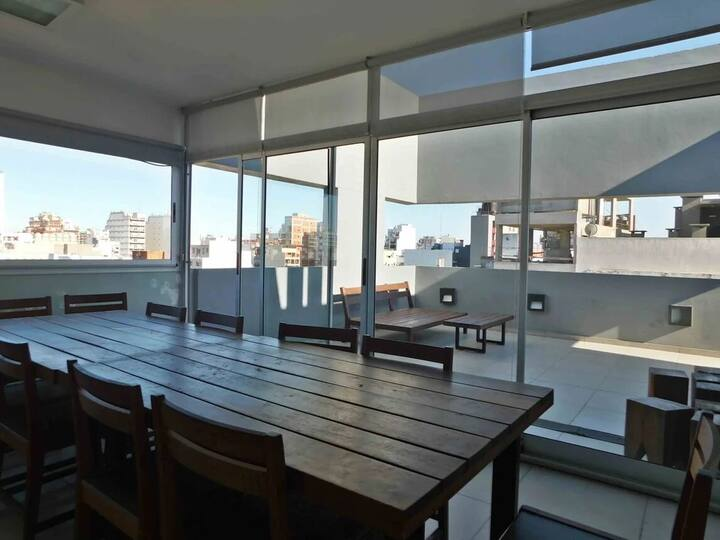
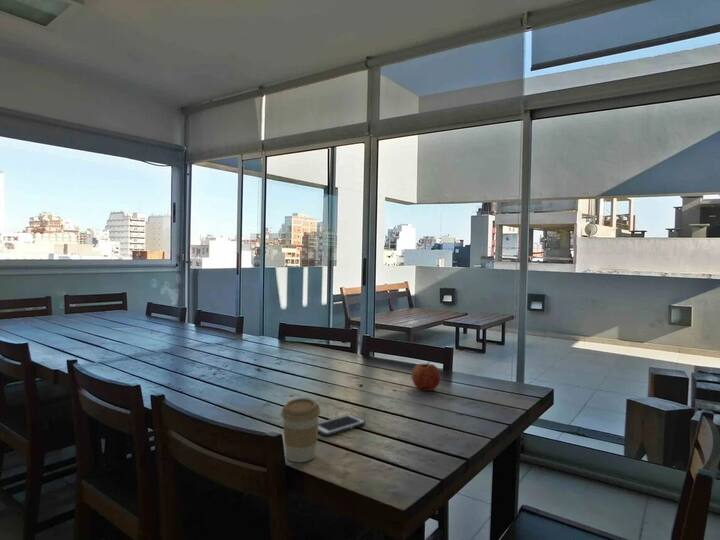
+ coffee cup [280,397,321,463]
+ cell phone [318,413,367,437]
+ fruit [411,361,441,392]
